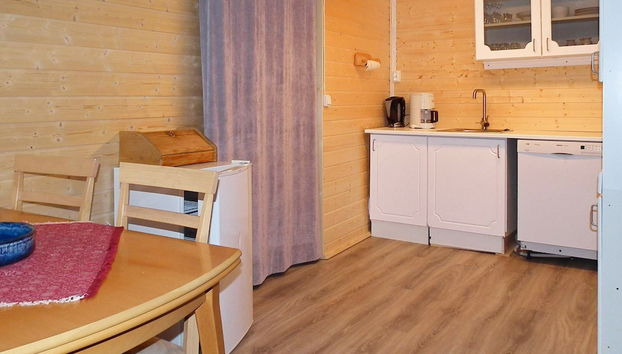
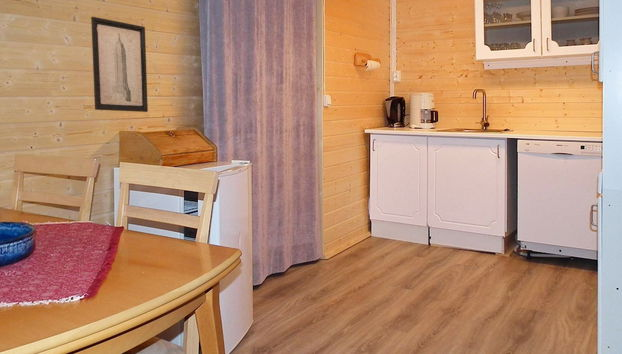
+ wall art [90,16,149,113]
